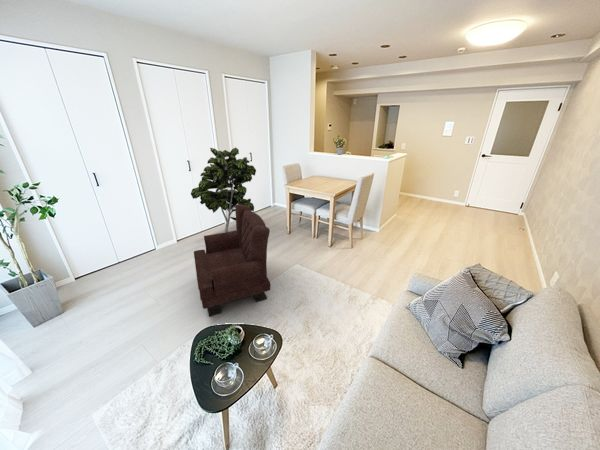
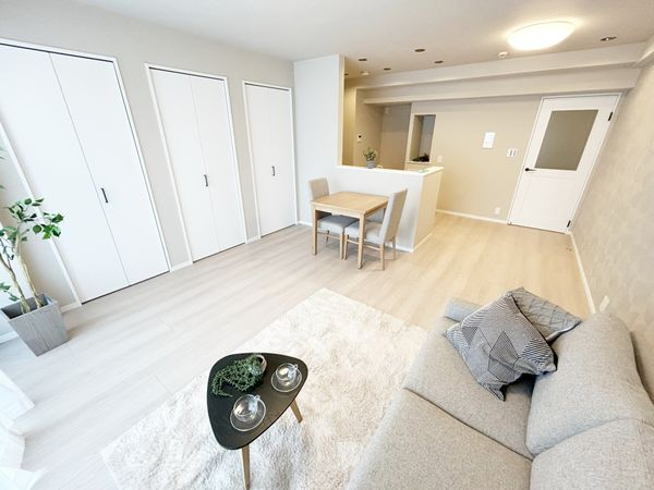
- armchair [193,204,272,317]
- indoor plant [190,146,257,232]
